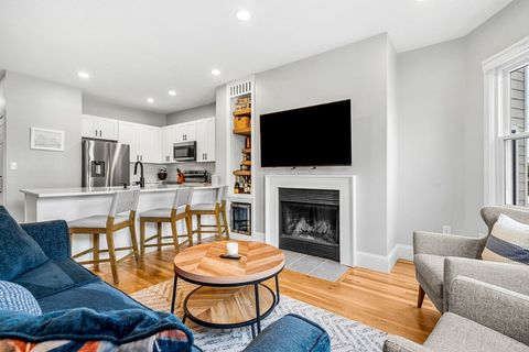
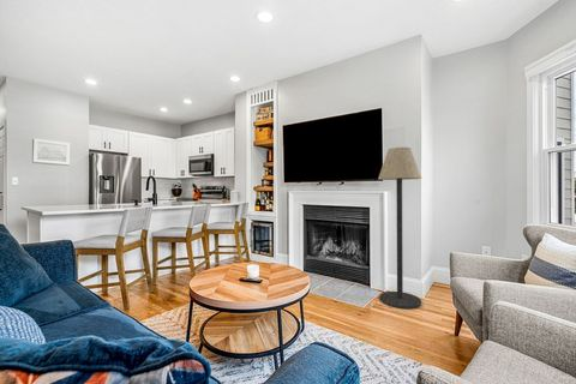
+ floor lamp [377,146,422,310]
